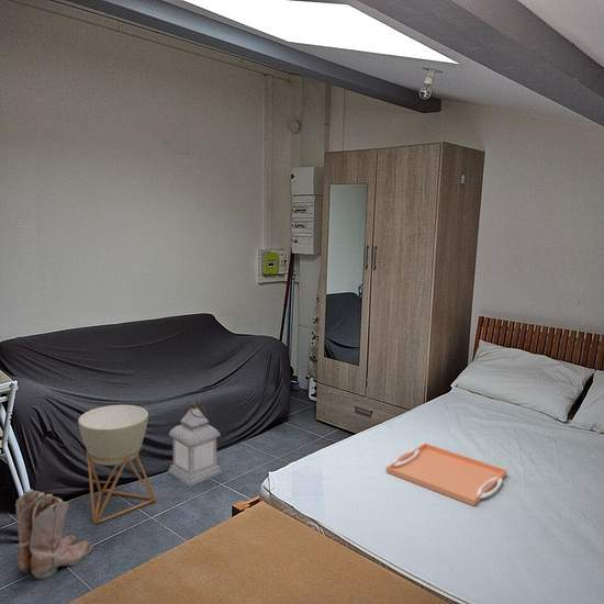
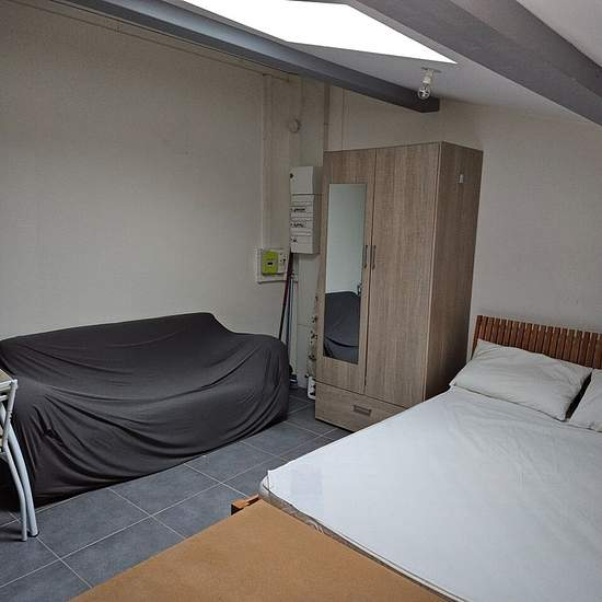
- serving tray [385,443,508,507]
- lantern [167,402,223,486]
- boots [14,488,93,580]
- planter [77,404,157,525]
